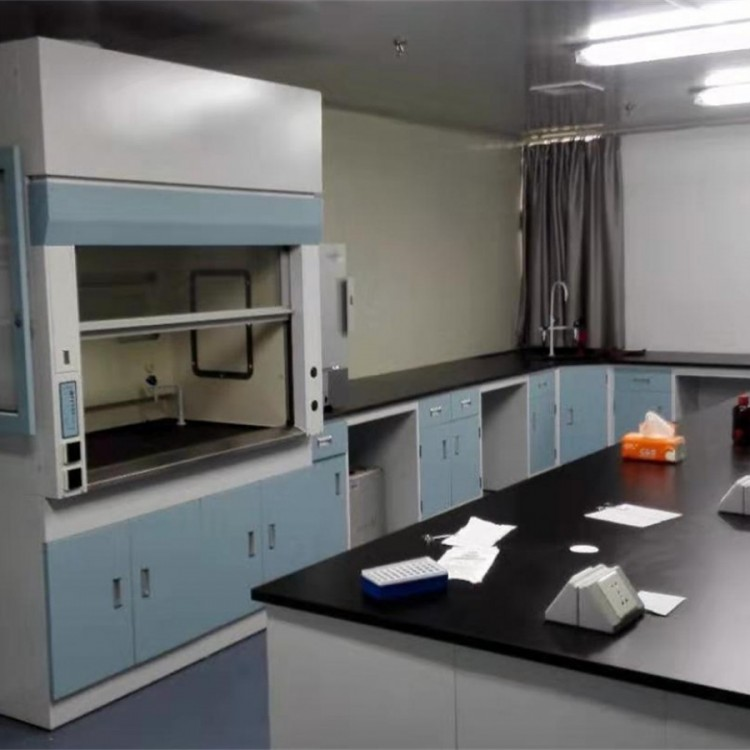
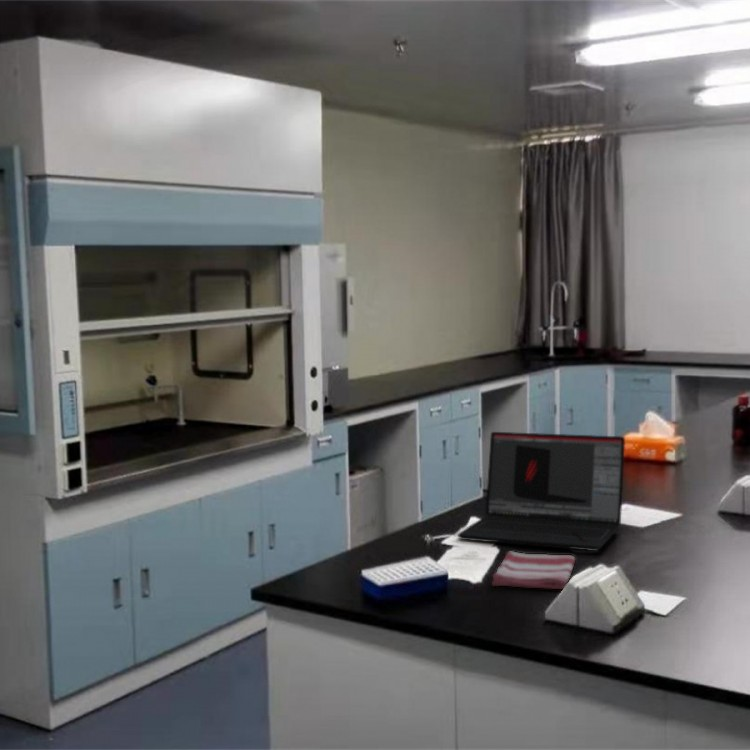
+ dish towel [491,551,576,590]
+ laptop [456,431,626,552]
